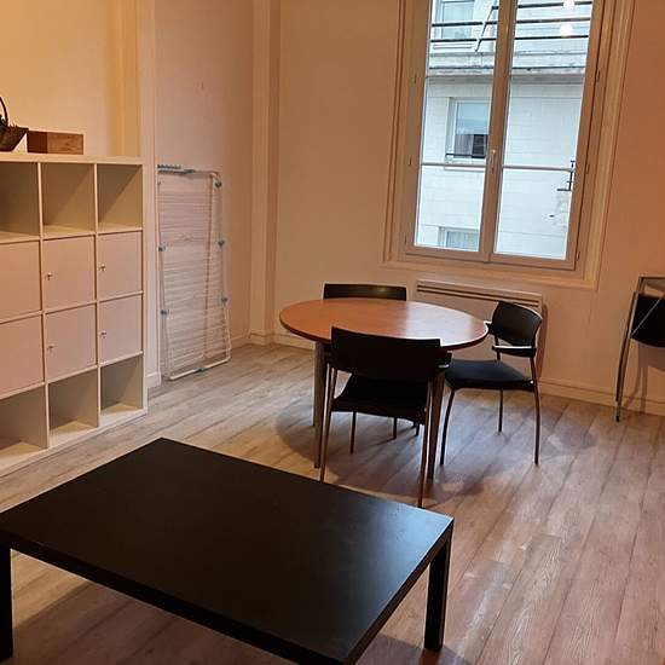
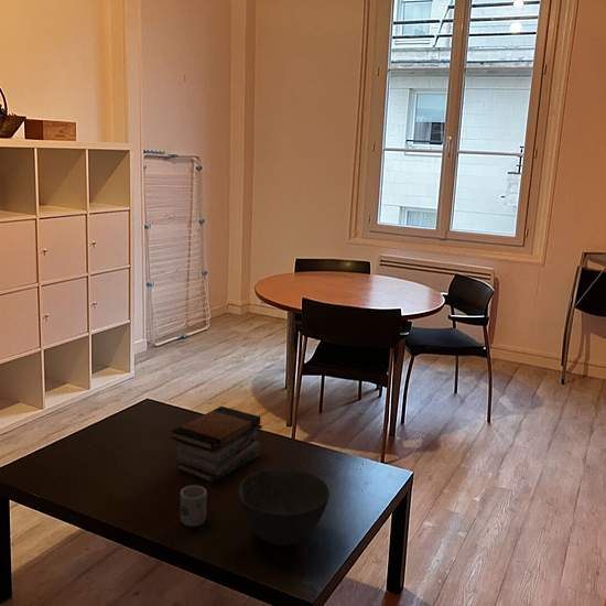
+ bowl [238,468,331,547]
+ mug [180,485,208,528]
+ book stack [170,405,263,484]
